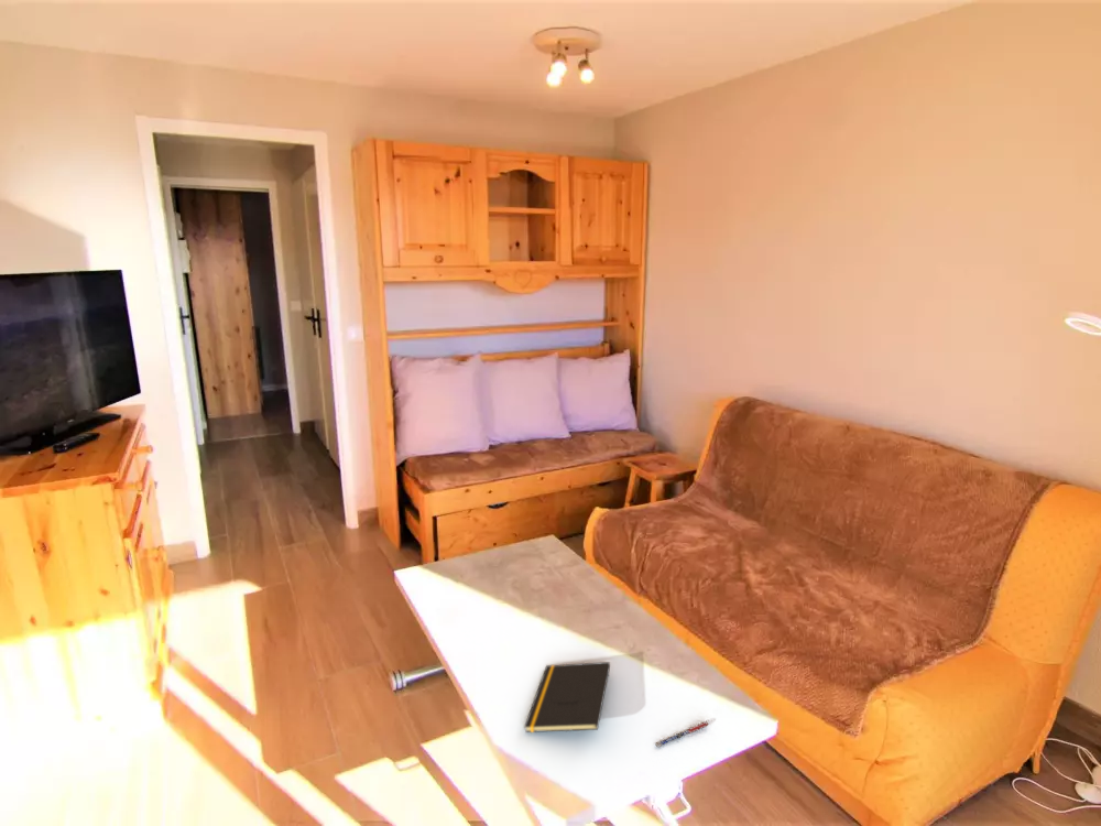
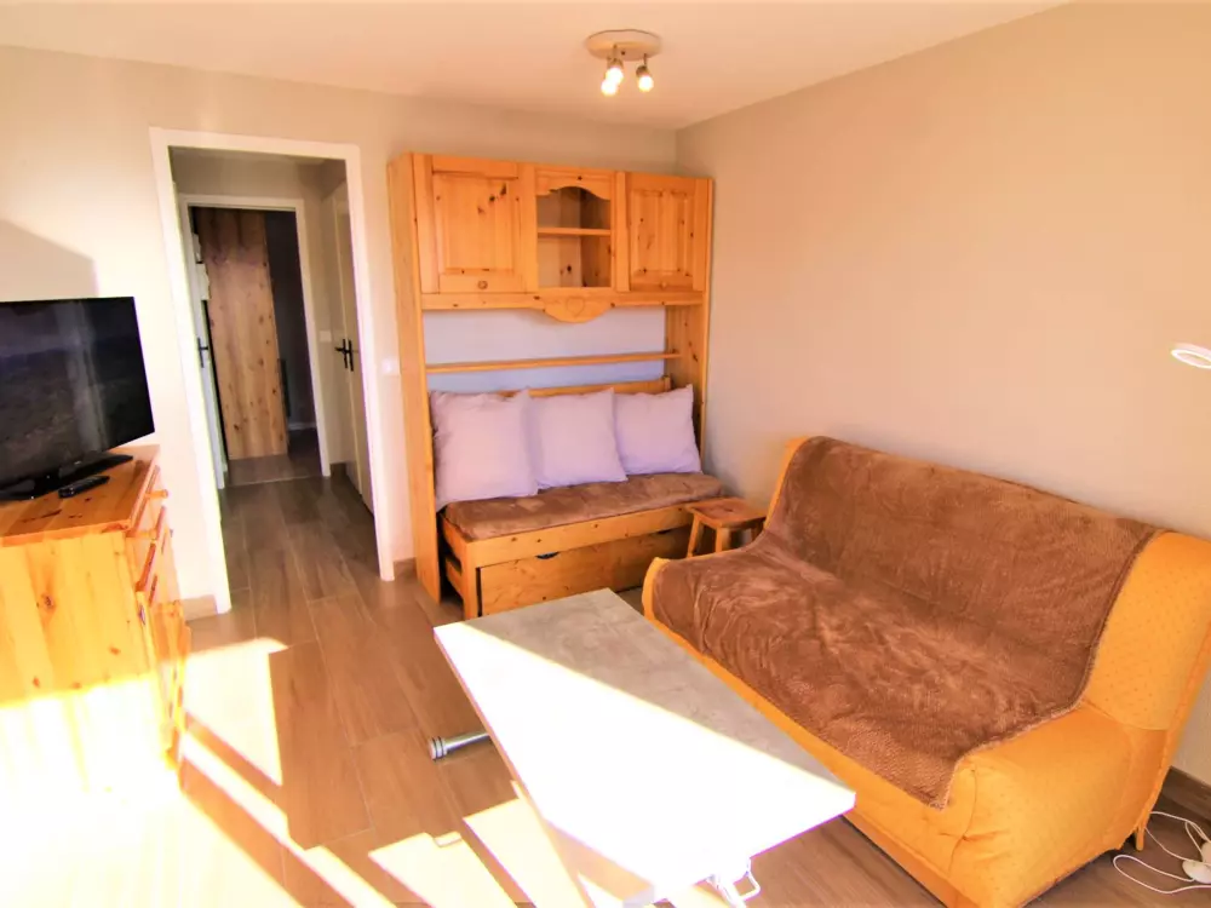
- pen [653,720,710,748]
- notepad [523,661,611,733]
